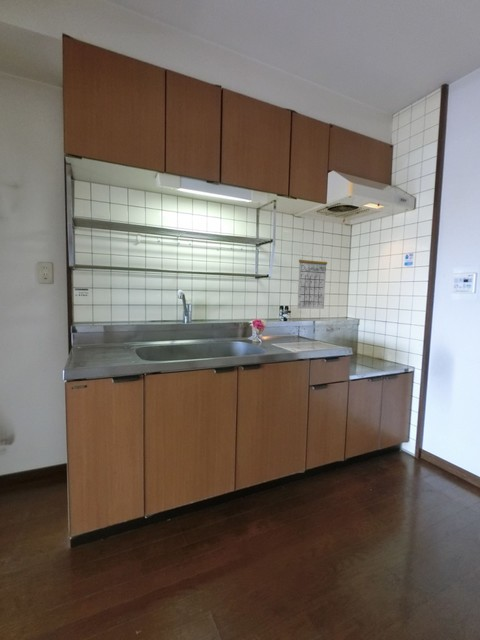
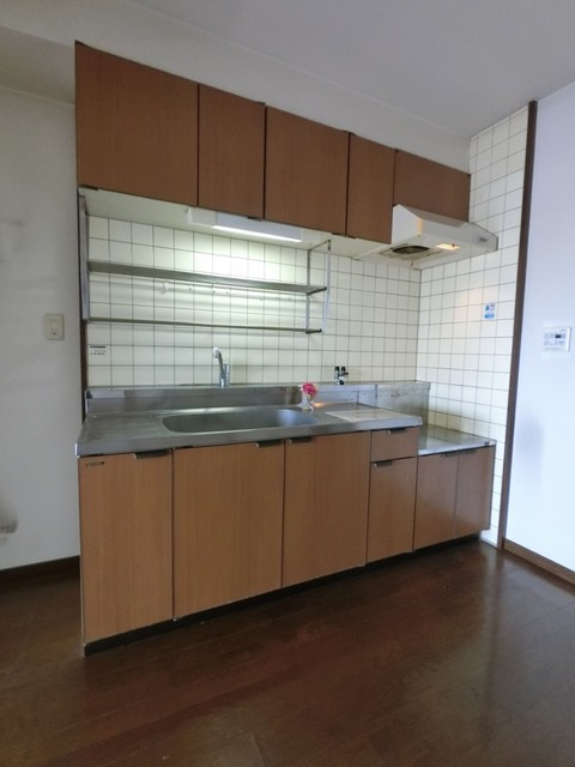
- calendar [296,250,328,310]
